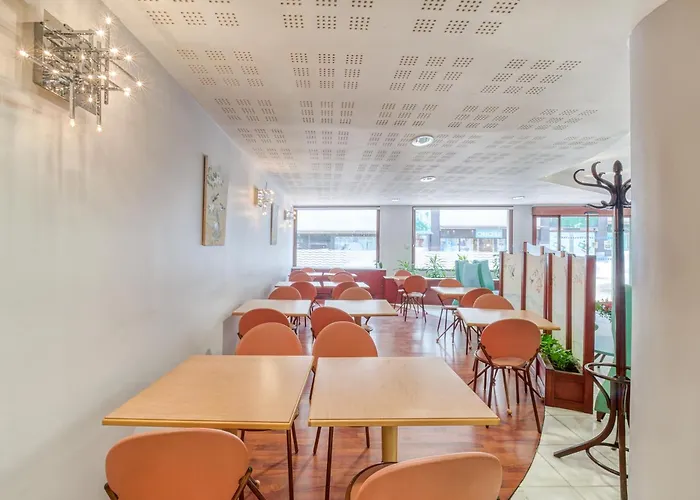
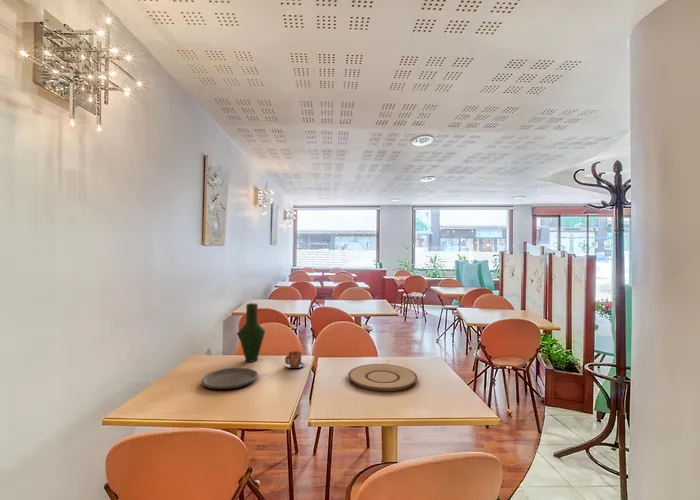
+ mug [284,350,305,369]
+ vase [237,302,266,363]
+ plate [347,363,418,392]
+ plate [201,367,259,390]
